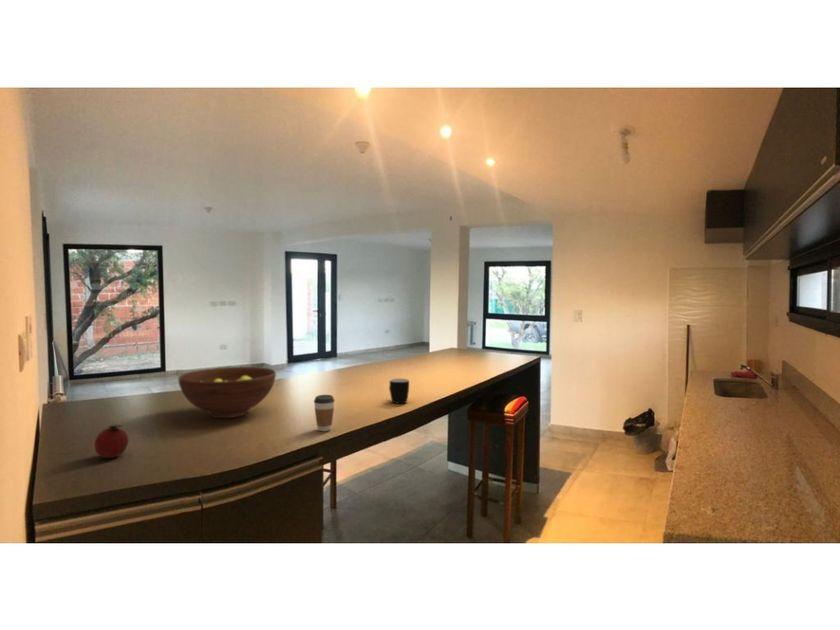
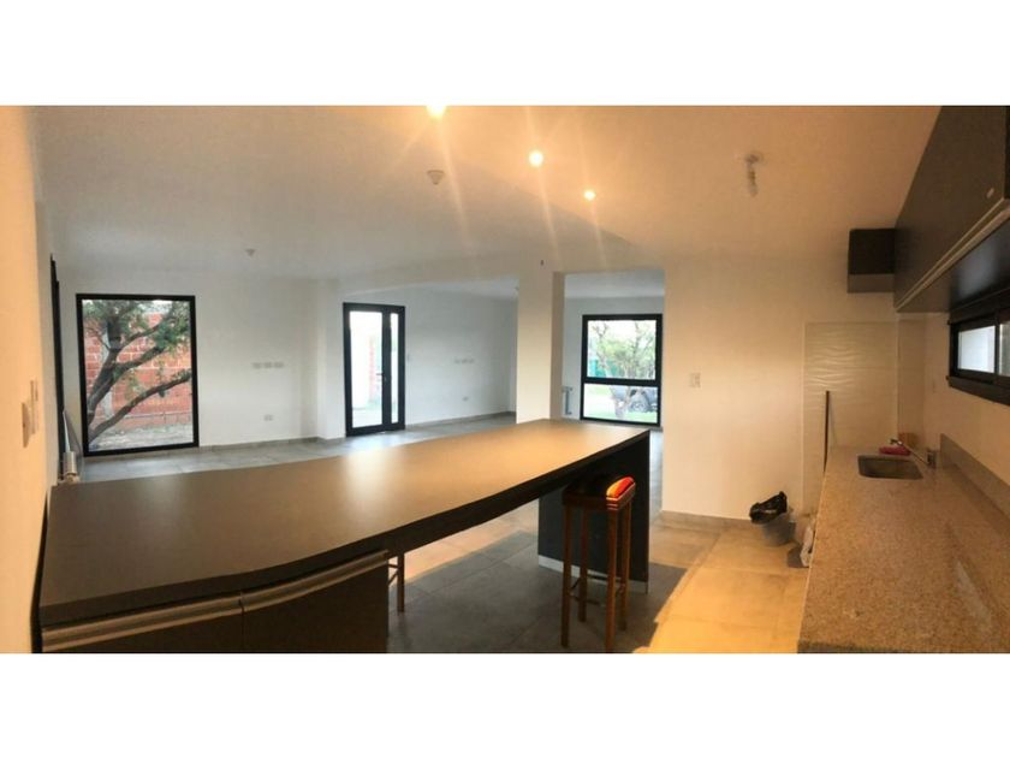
- fruit bowl [178,366,277,419]
- mug [388,377,410,405]
- coffee cup [313,394,336,432]
- fruit [93,424,130,459]
